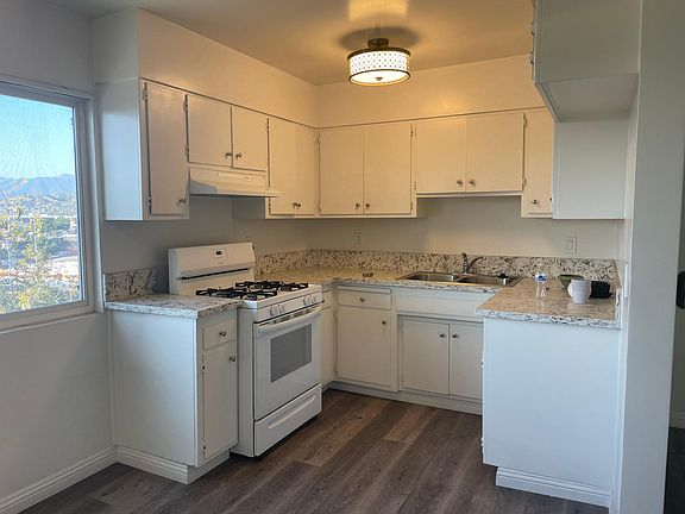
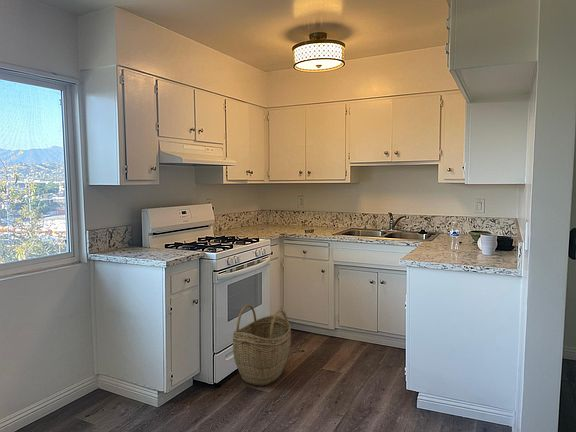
+ woven basket [232,304,292,387]
